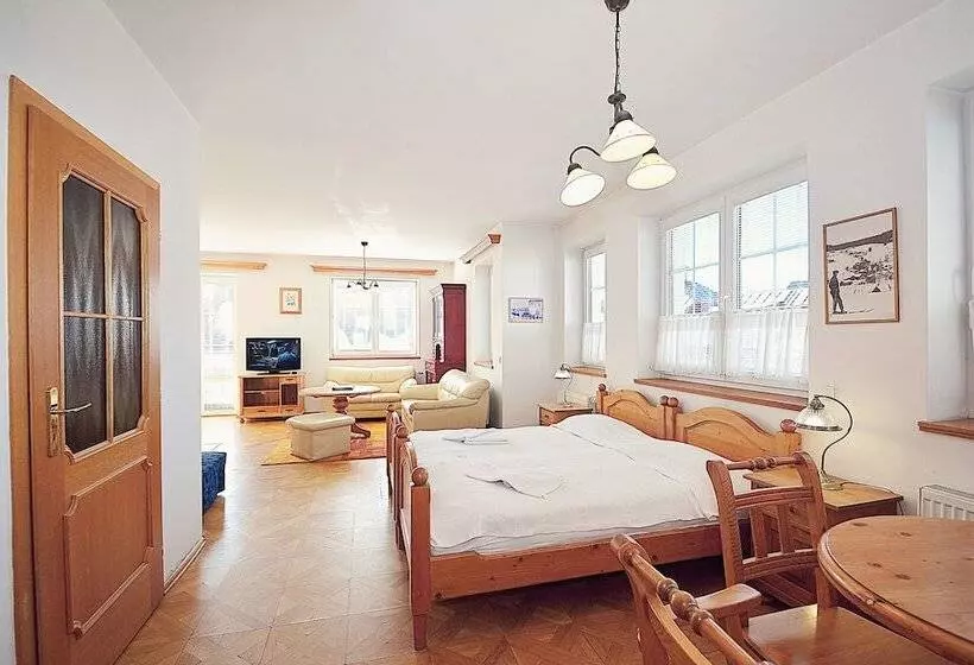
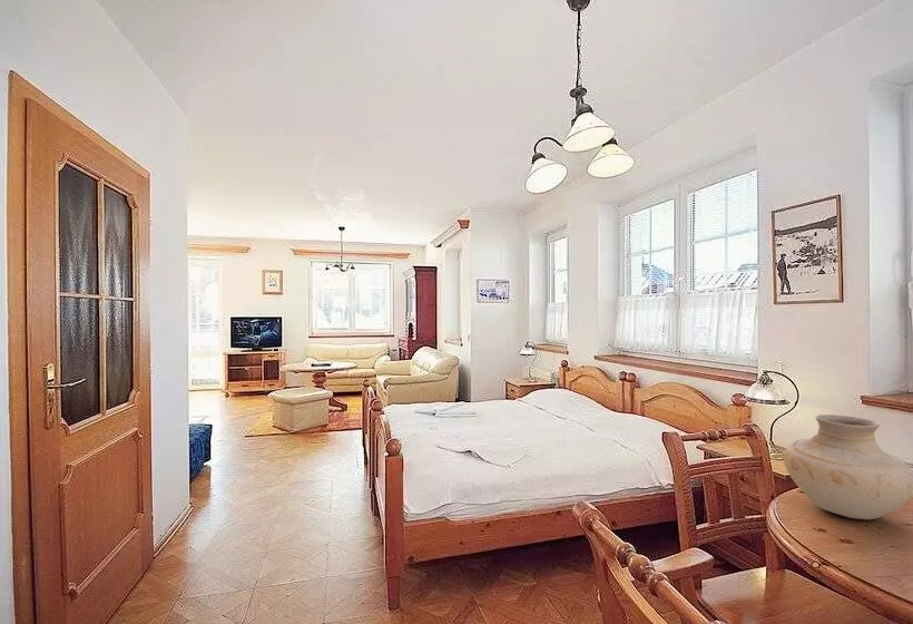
+ vase [783,413,913,520]
